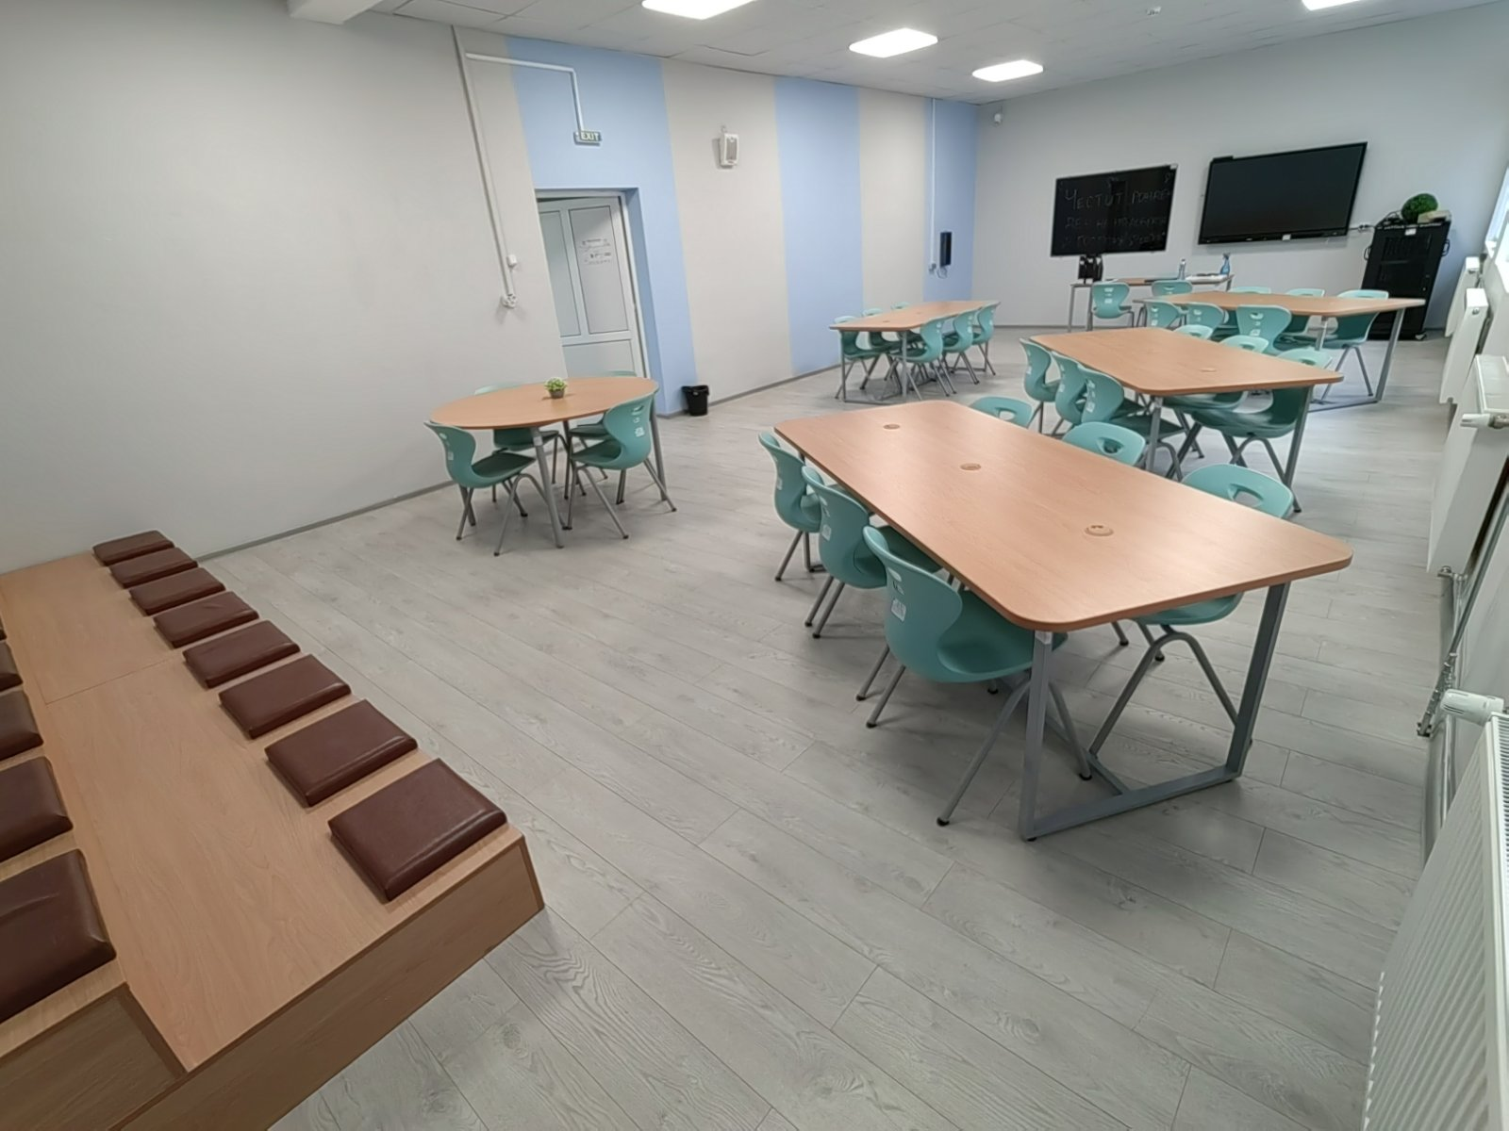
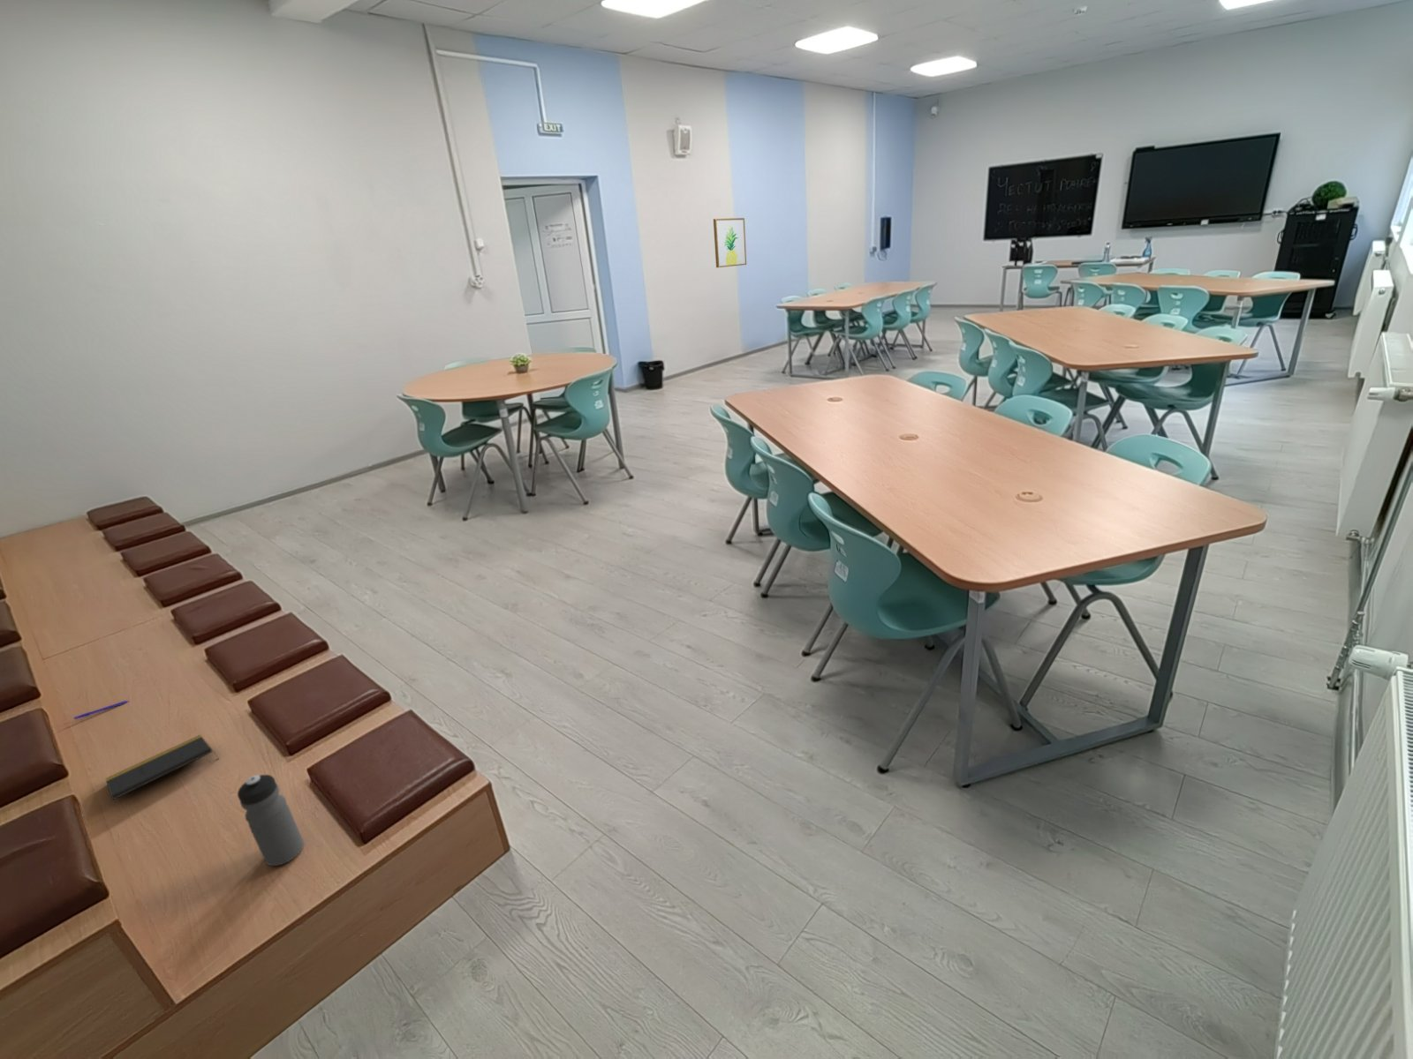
+ water bottle [237,774,305,867]
+ wall art [713,217,748,268]
+ notepad [105,734,220,801]
+ pen [73,700,130,720]
